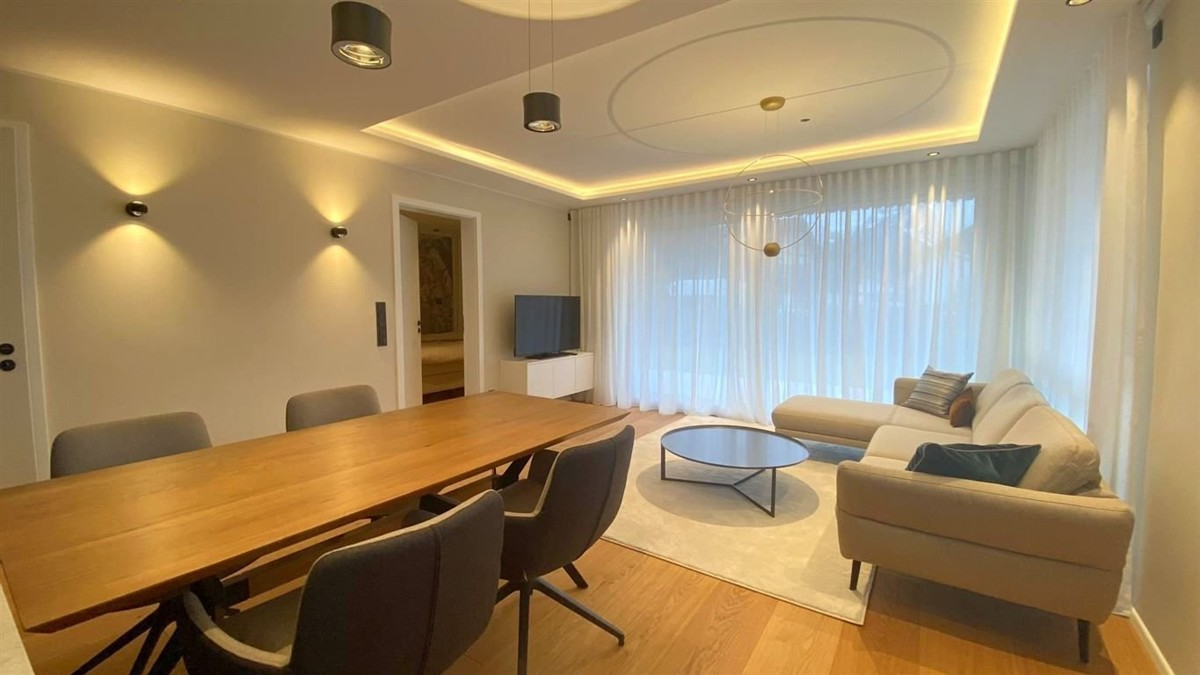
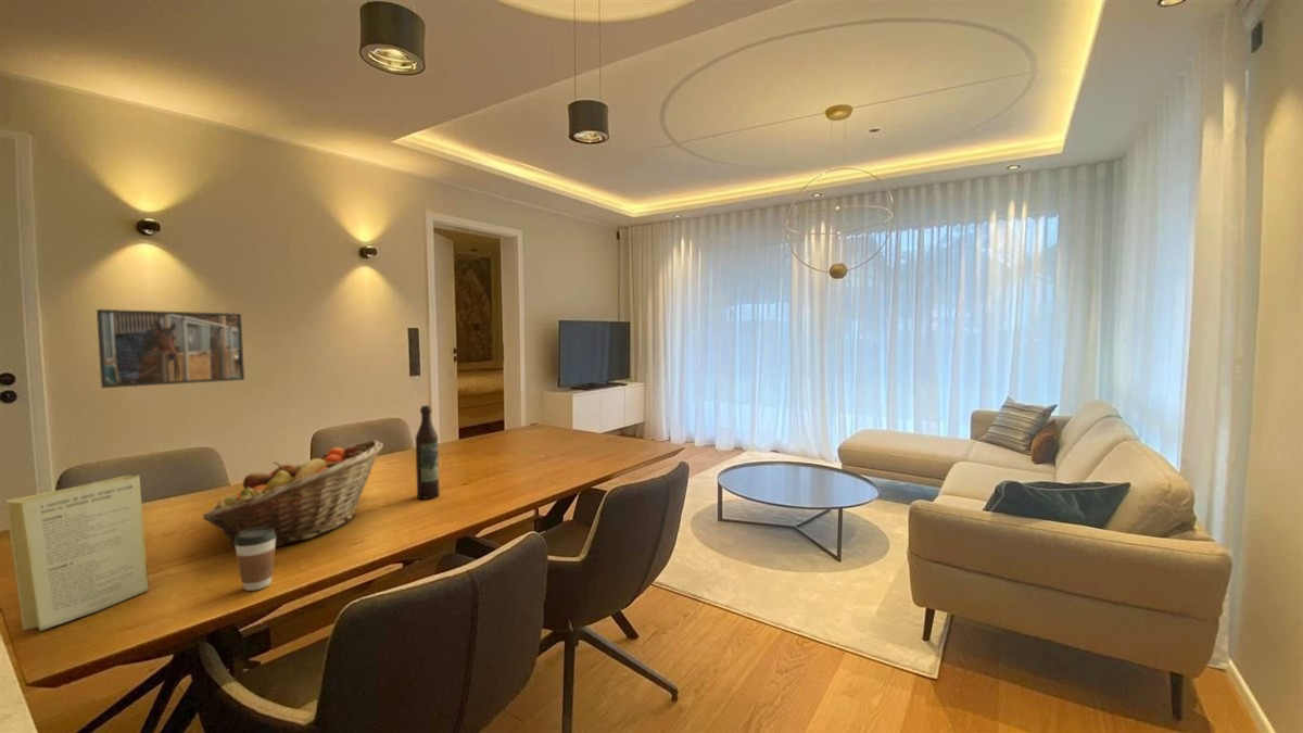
+ wine bottle [415,404,441,500]
+ book [4,473,150,632]
+ fruit basket [202,439,384,547]
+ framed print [96,308,245,389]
+ coffee cup [233,528,277,592]
